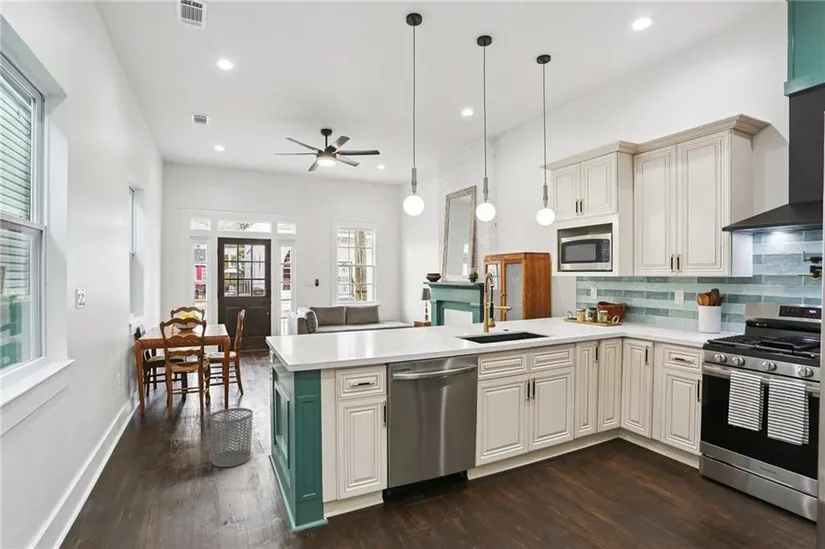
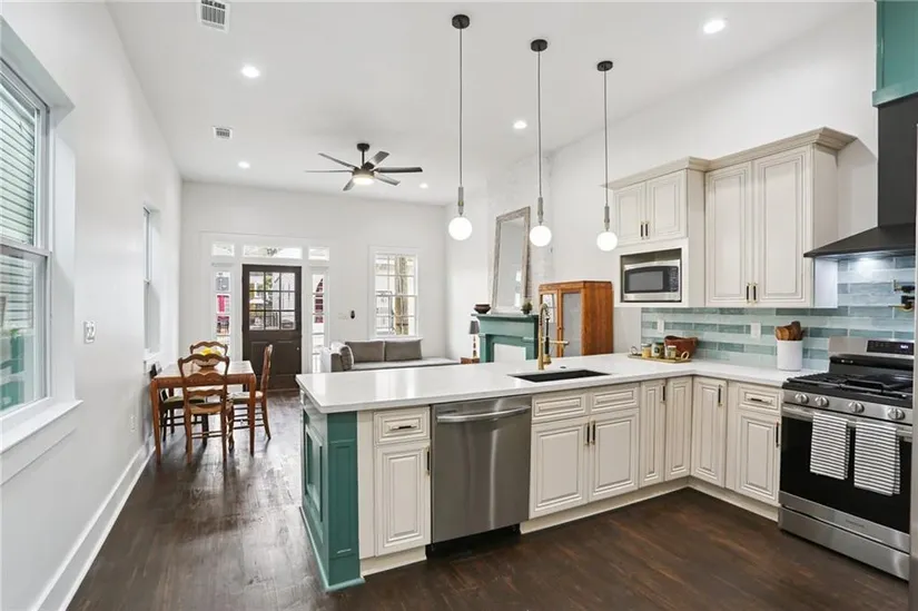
- waste bin [209,407,254,468]
